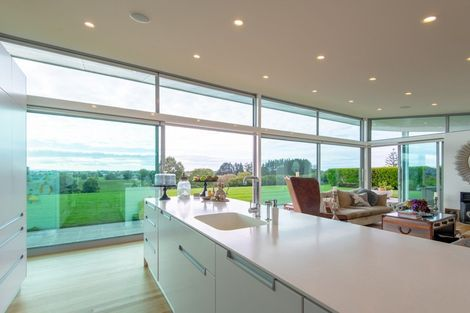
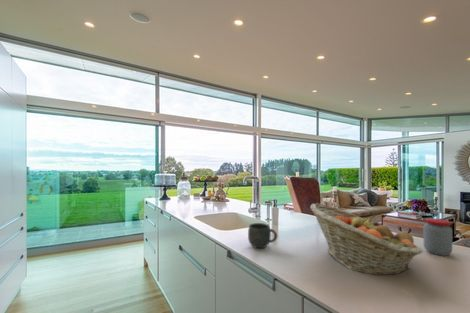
+ mug [247,222,278,249]
+ fruit basket [309,202,424,276]
+ jar [423,217,453,257]
